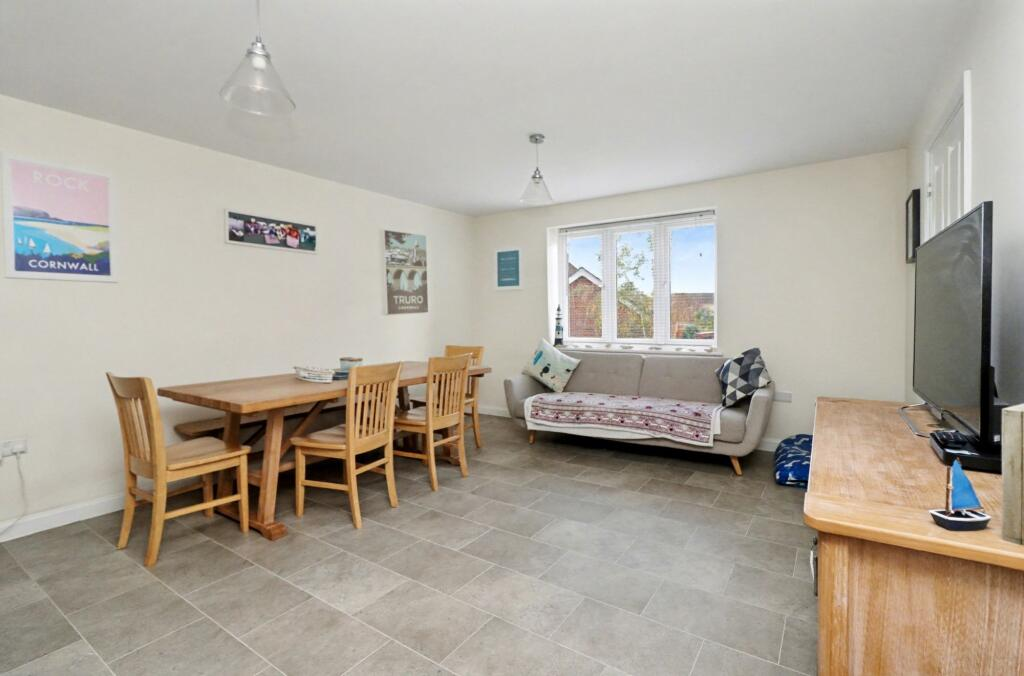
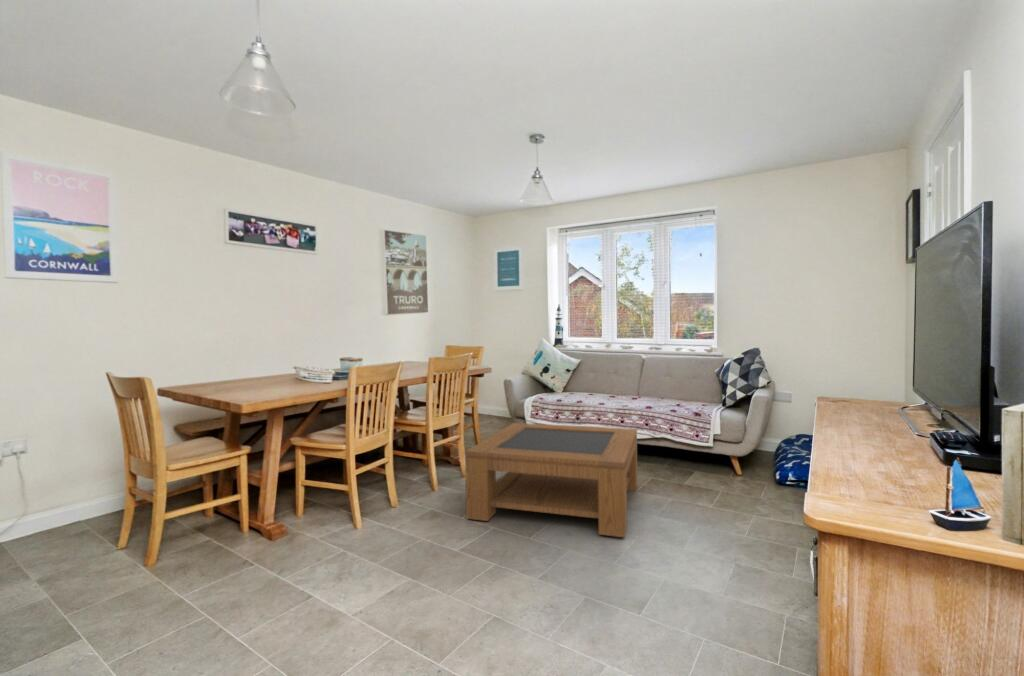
+ coffee table [464,422,638,538]
